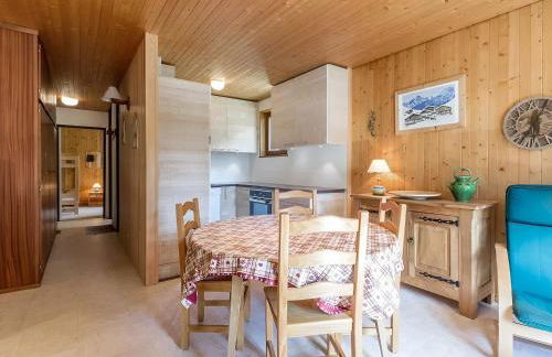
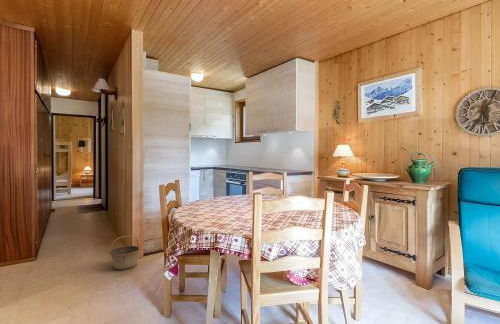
+ basket [109,235,141,271]
